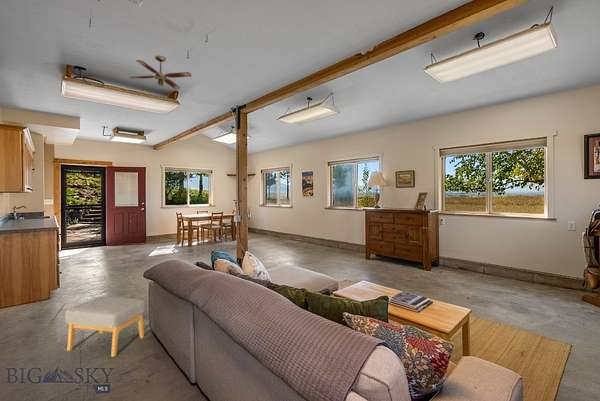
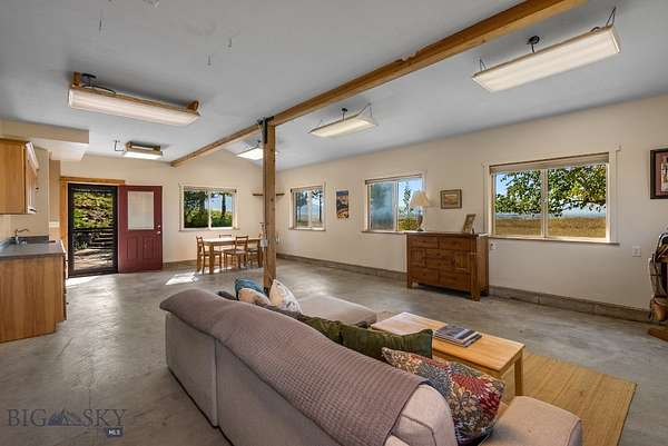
- ceiling fan [129,54,192,90]
- footstool [64,296,146,358]
